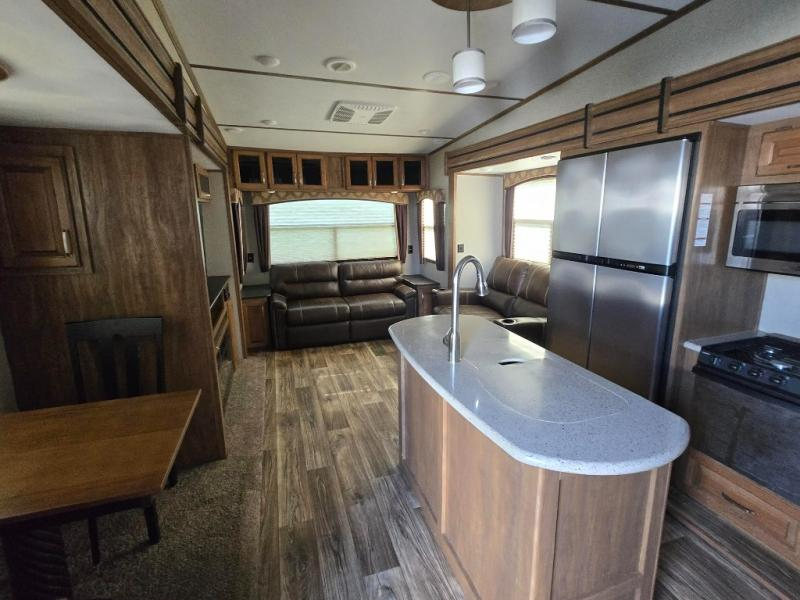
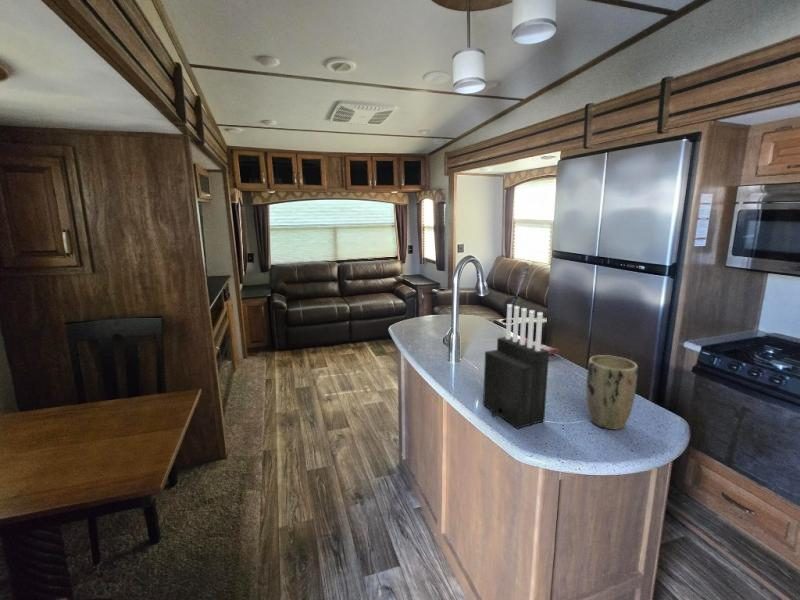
+ dish towel [518,337,560,356]
+ knife block [482,303,550,430]
+ plant pot [585,354,639,431]
